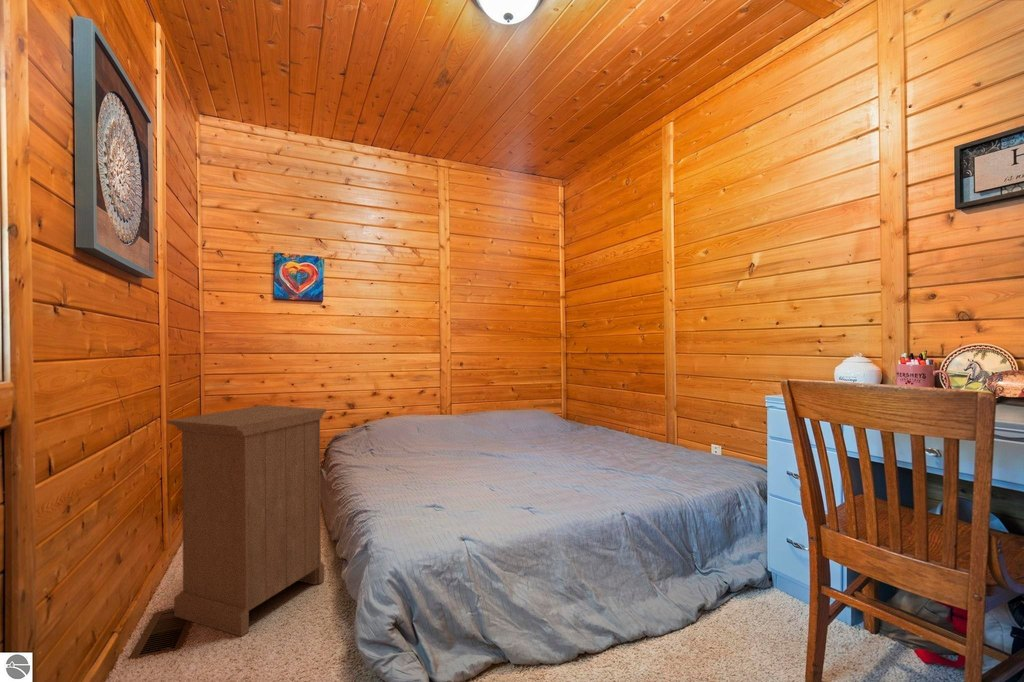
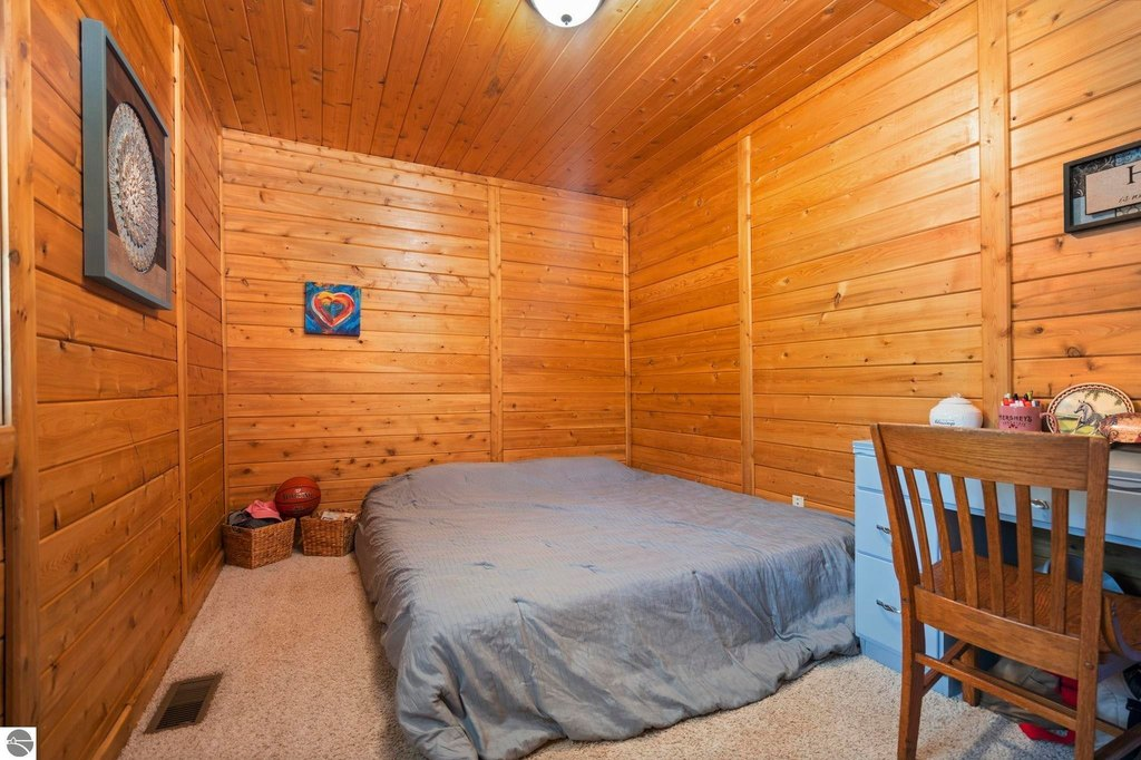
- nightstand [166,404,327,637]
